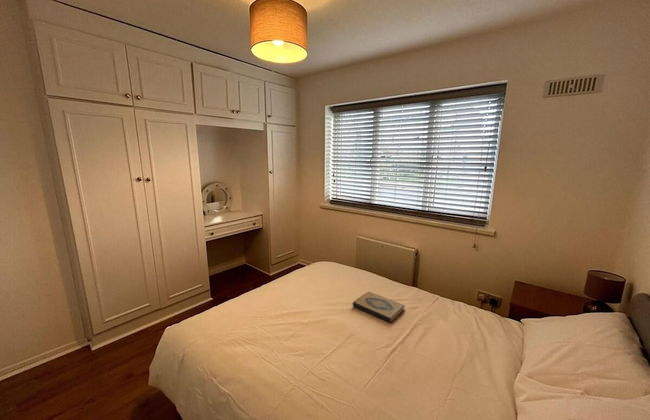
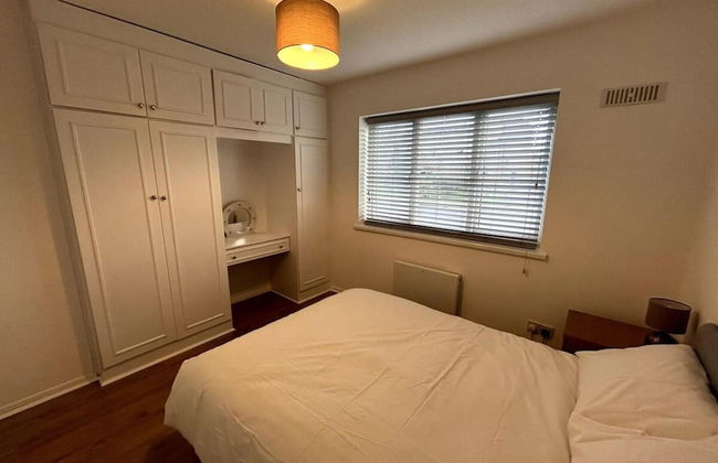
- hardback book [352,291,406,324]
